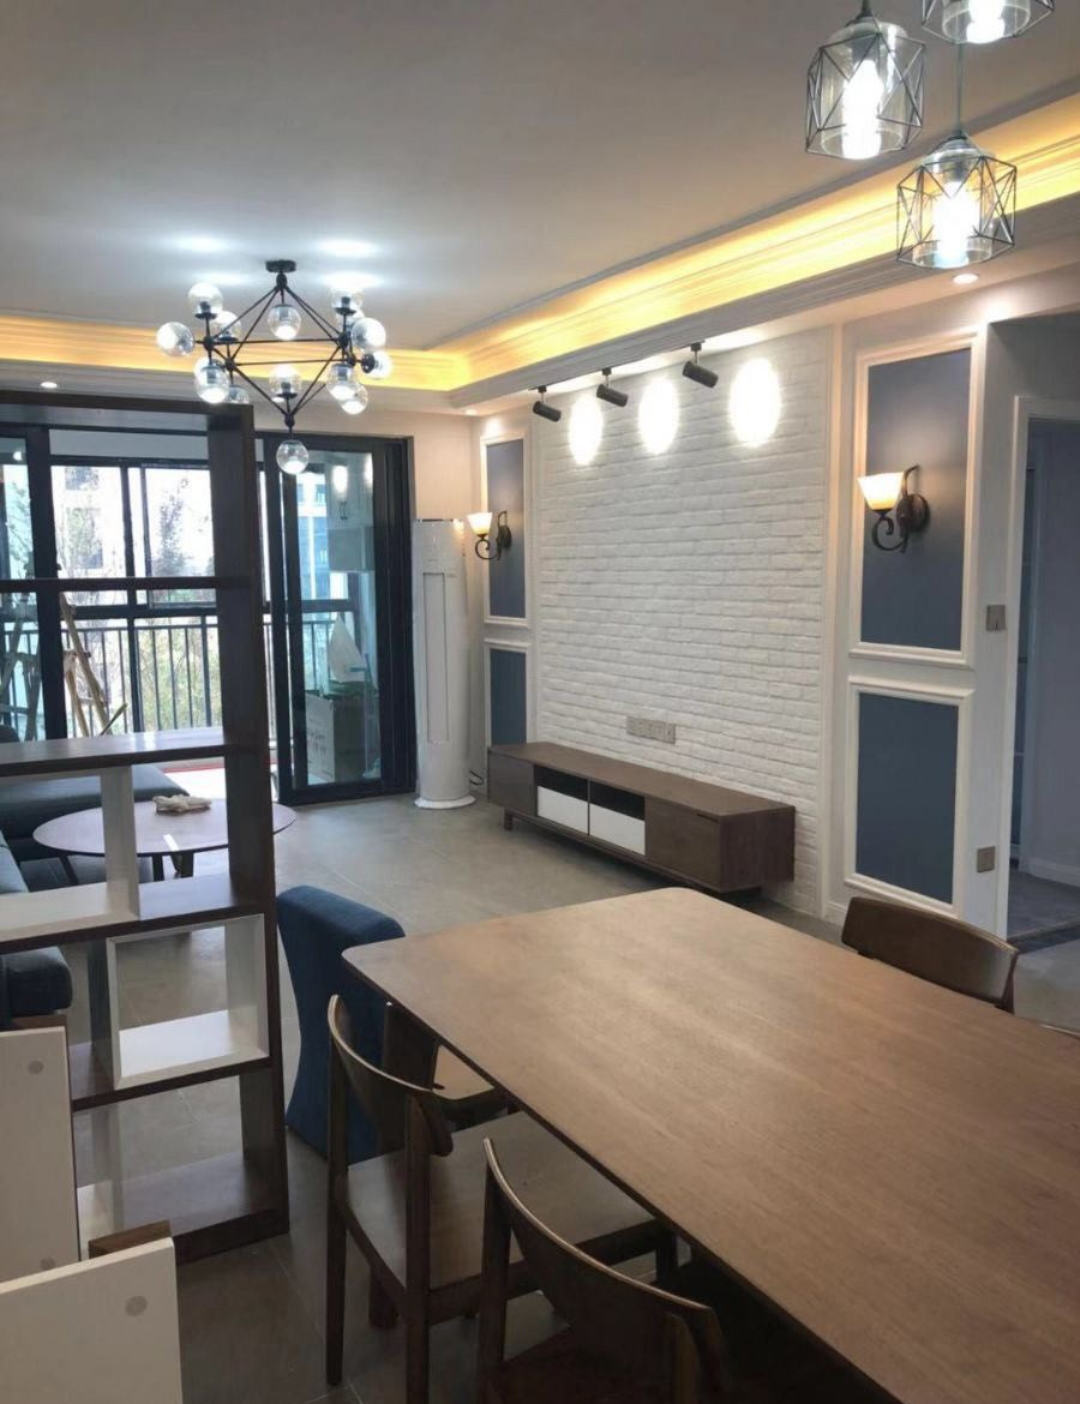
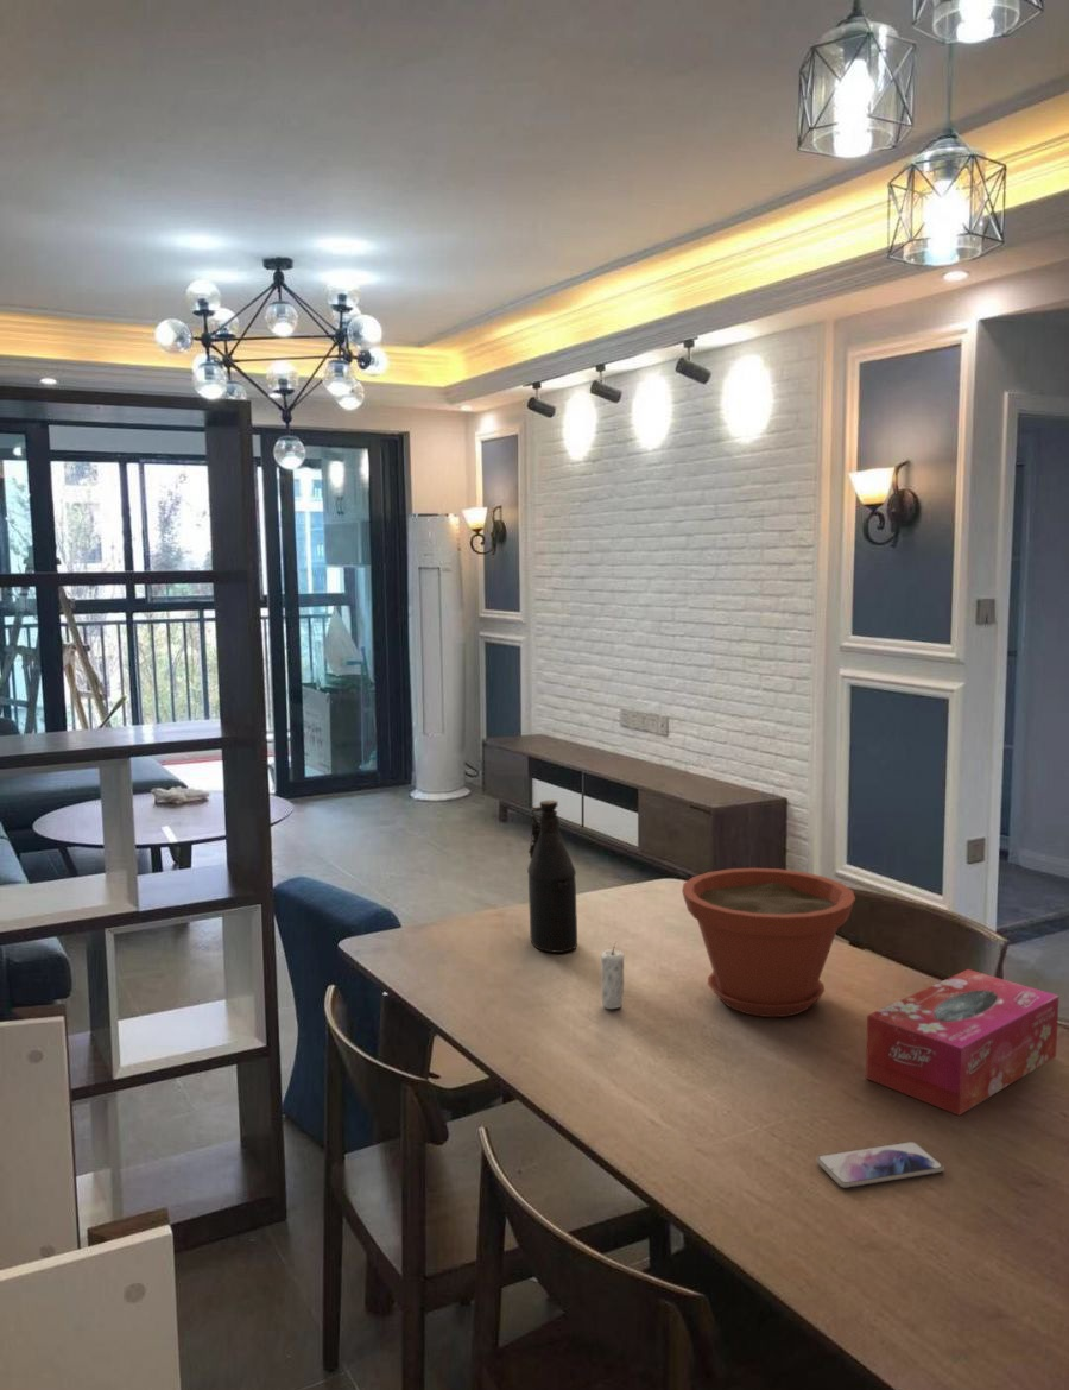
+ bottle [526,800,578,954]
+ plant pot [681,867,856,1018]
+ tissue box [865,968,1061,1117]
+ candle [600,941,626,1010]
+ smartphone [815,1141,945,1189]
